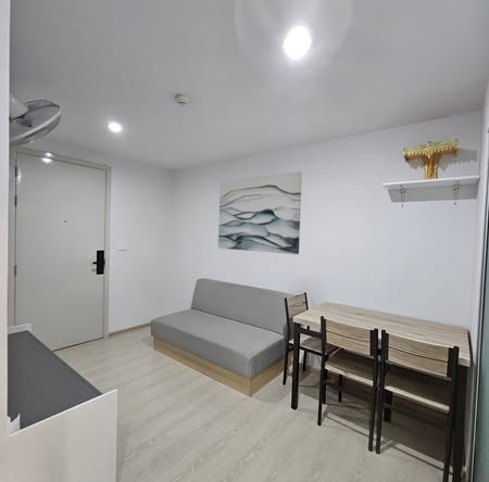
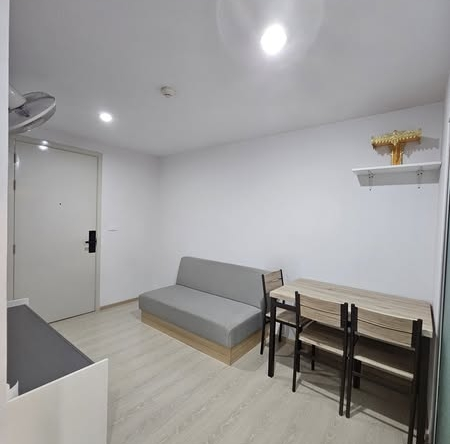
- wall art [217,170,303,255]
